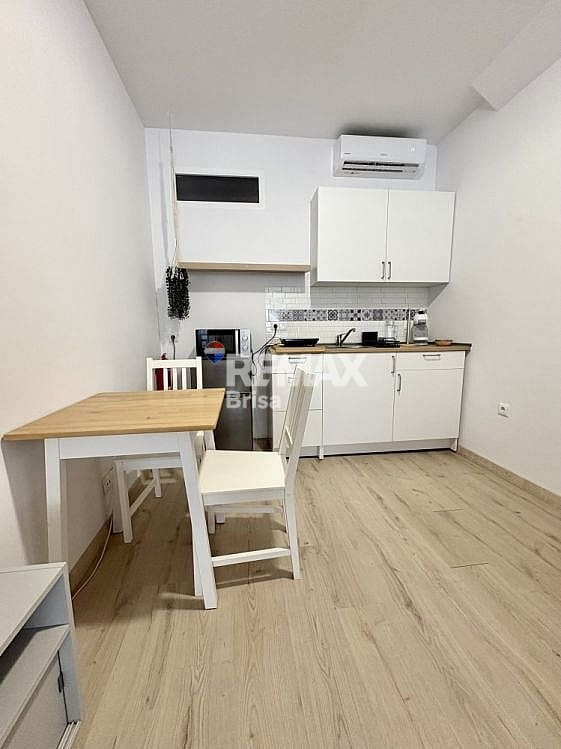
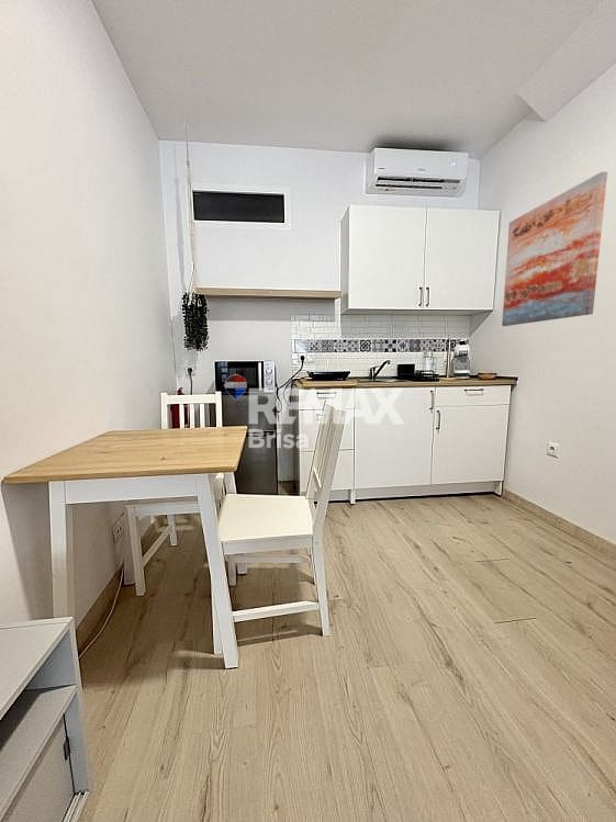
+ wall art [501,170,608,327]
